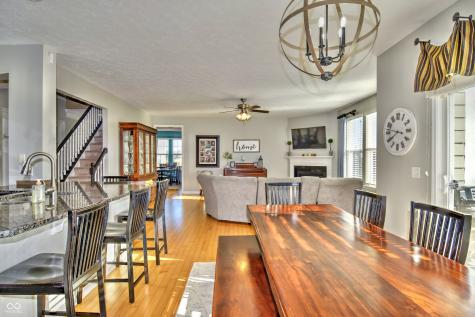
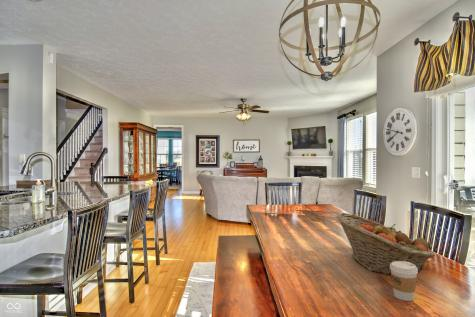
+ fruit basket [335,212,436,276]
+ coffee cup [390,261,419,302]
